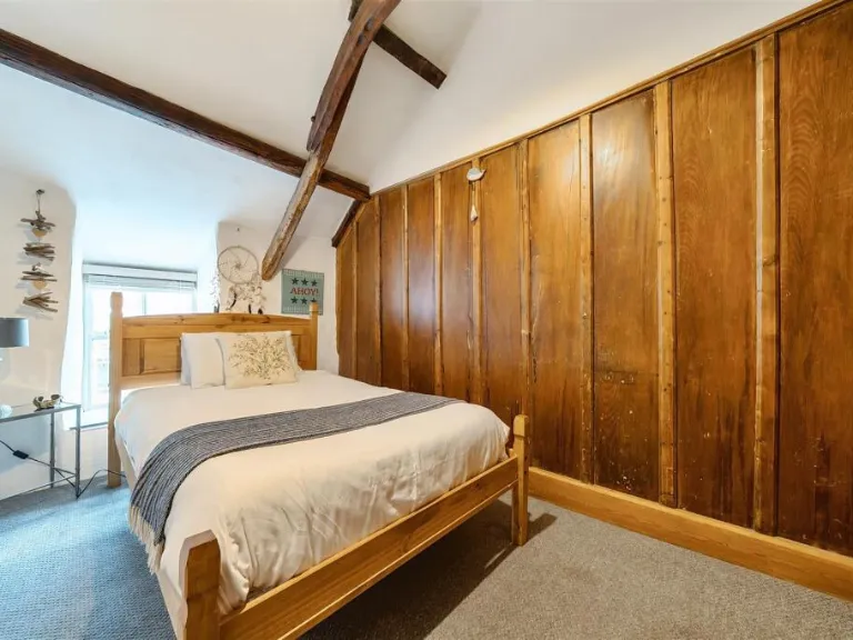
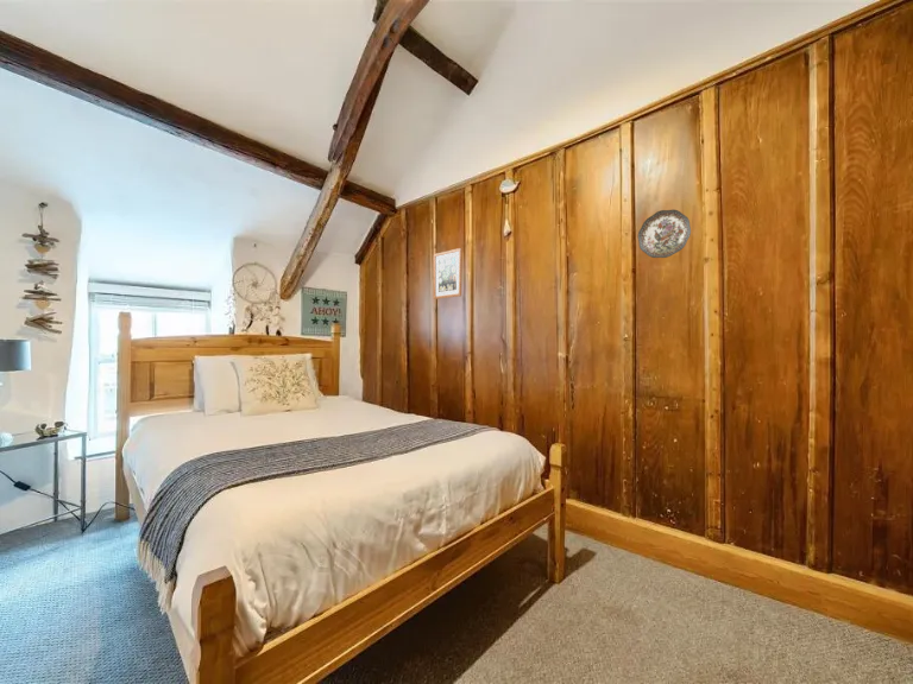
+ decorative plate [637,209,692,259]
+ wall art [433,247,462,300]
